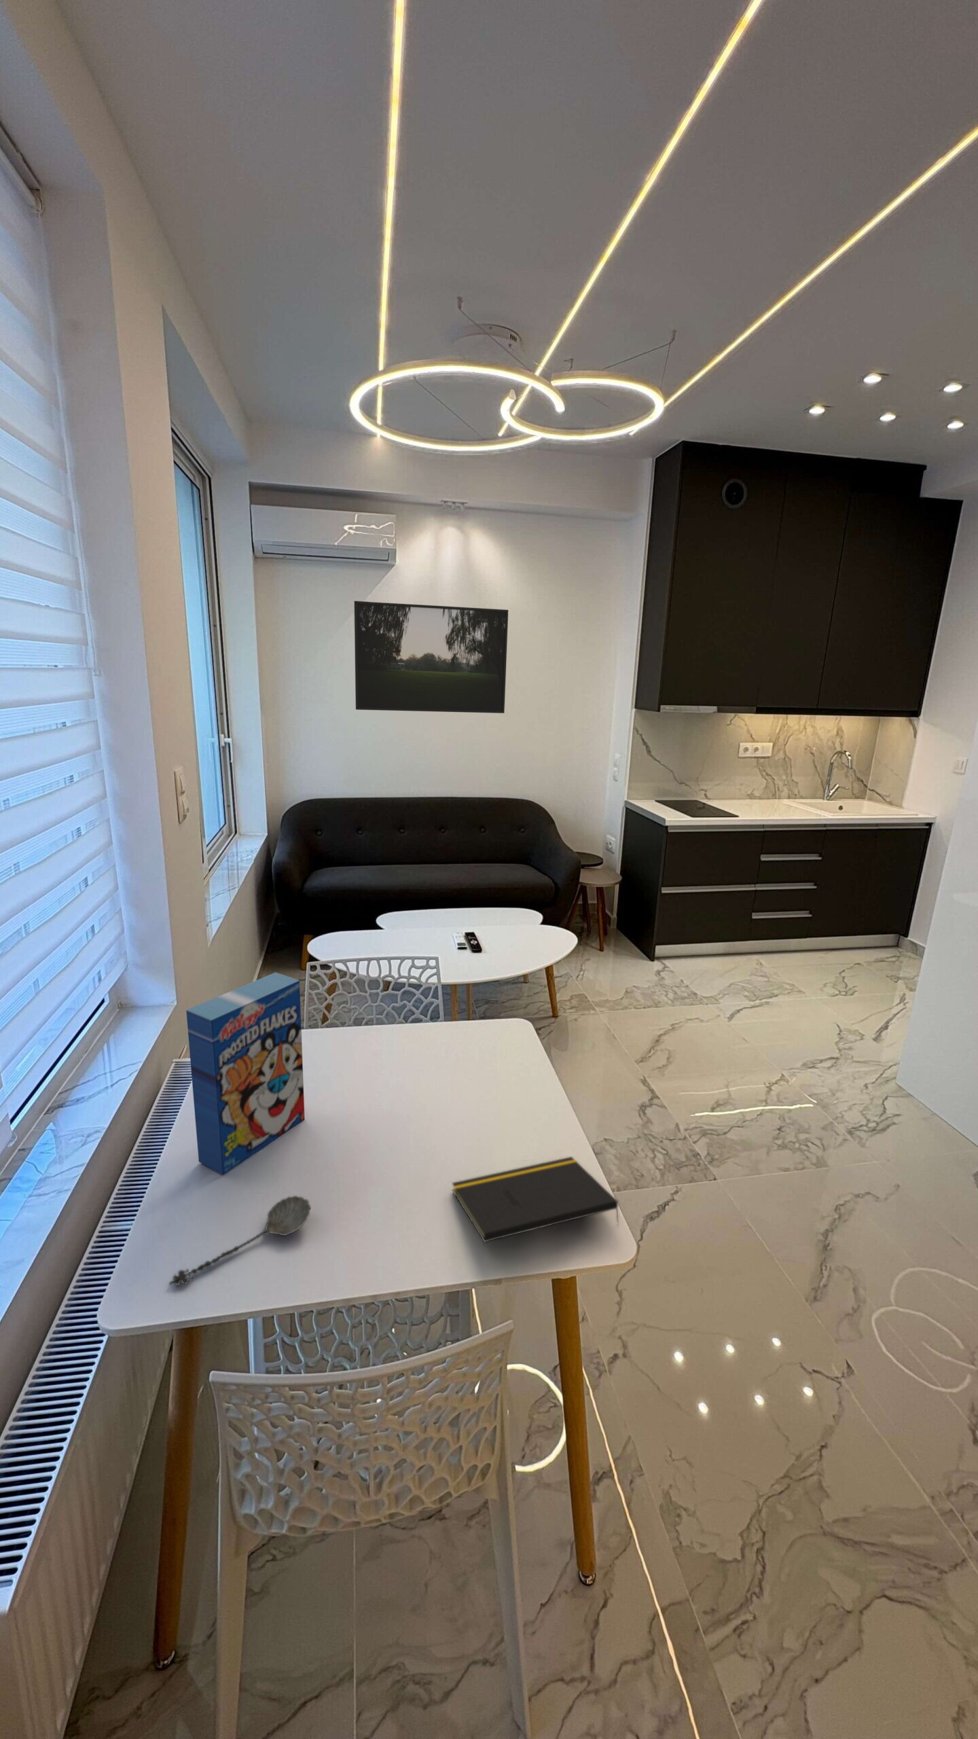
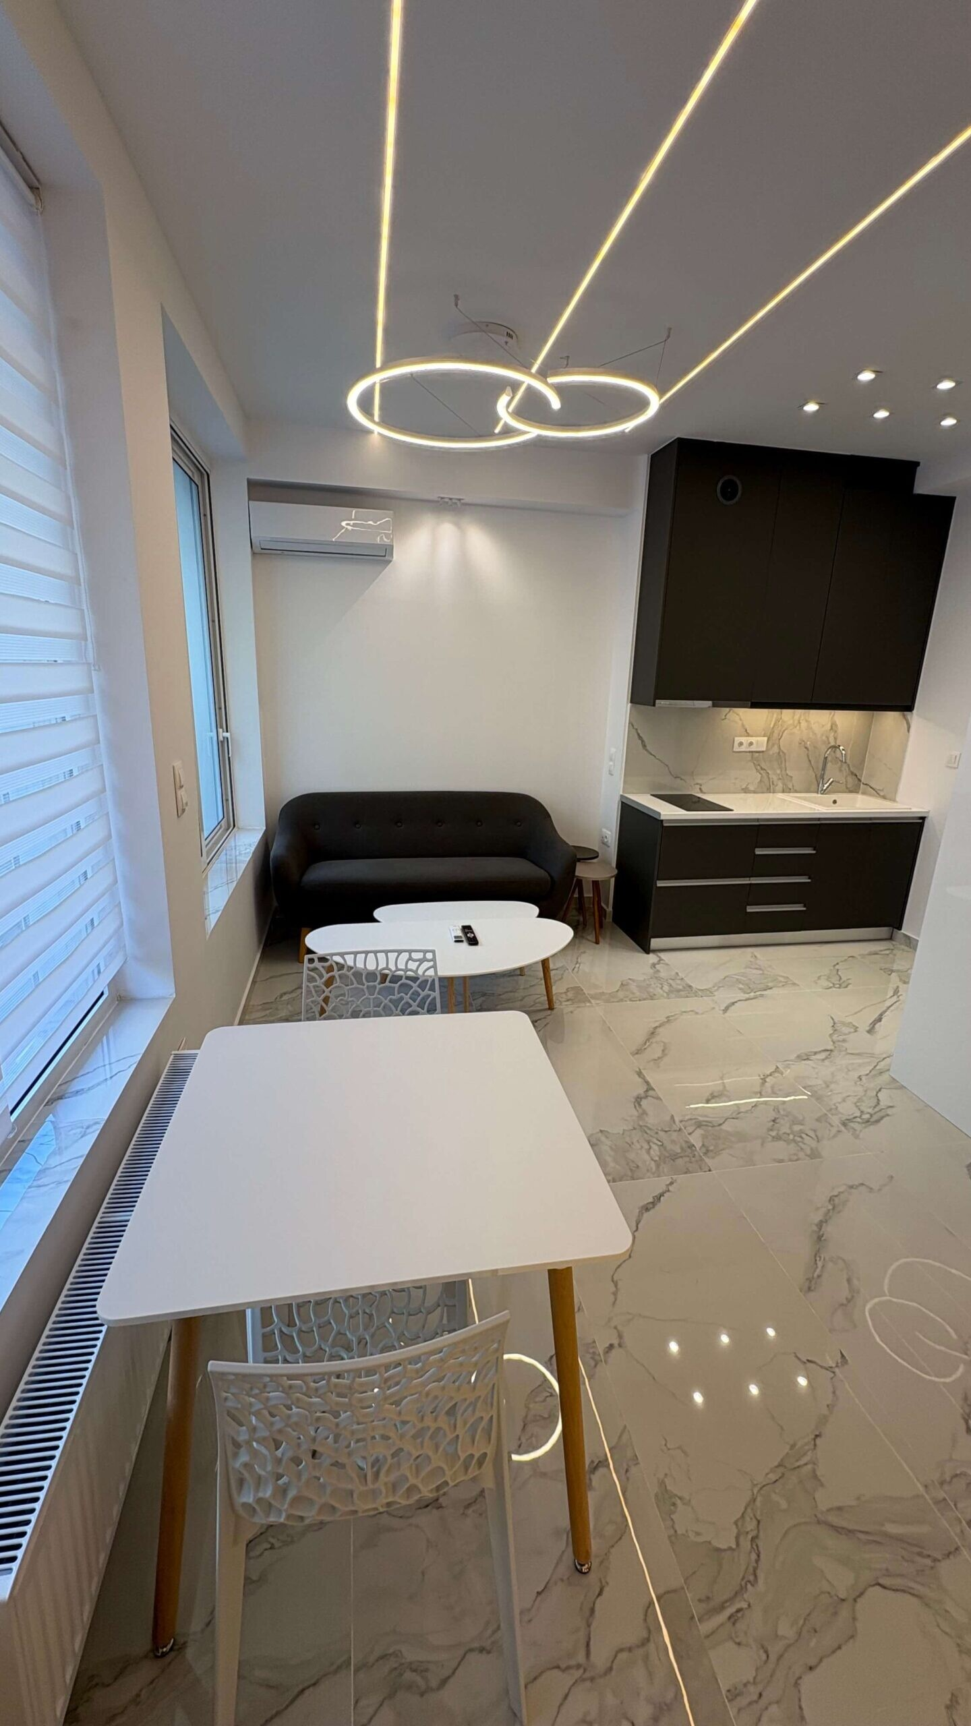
- cereal box [185,972,306,1176]
- spoon [170,1194,310,1286]
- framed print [353,601,509,714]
- notepad [451,1156,620,1243]
